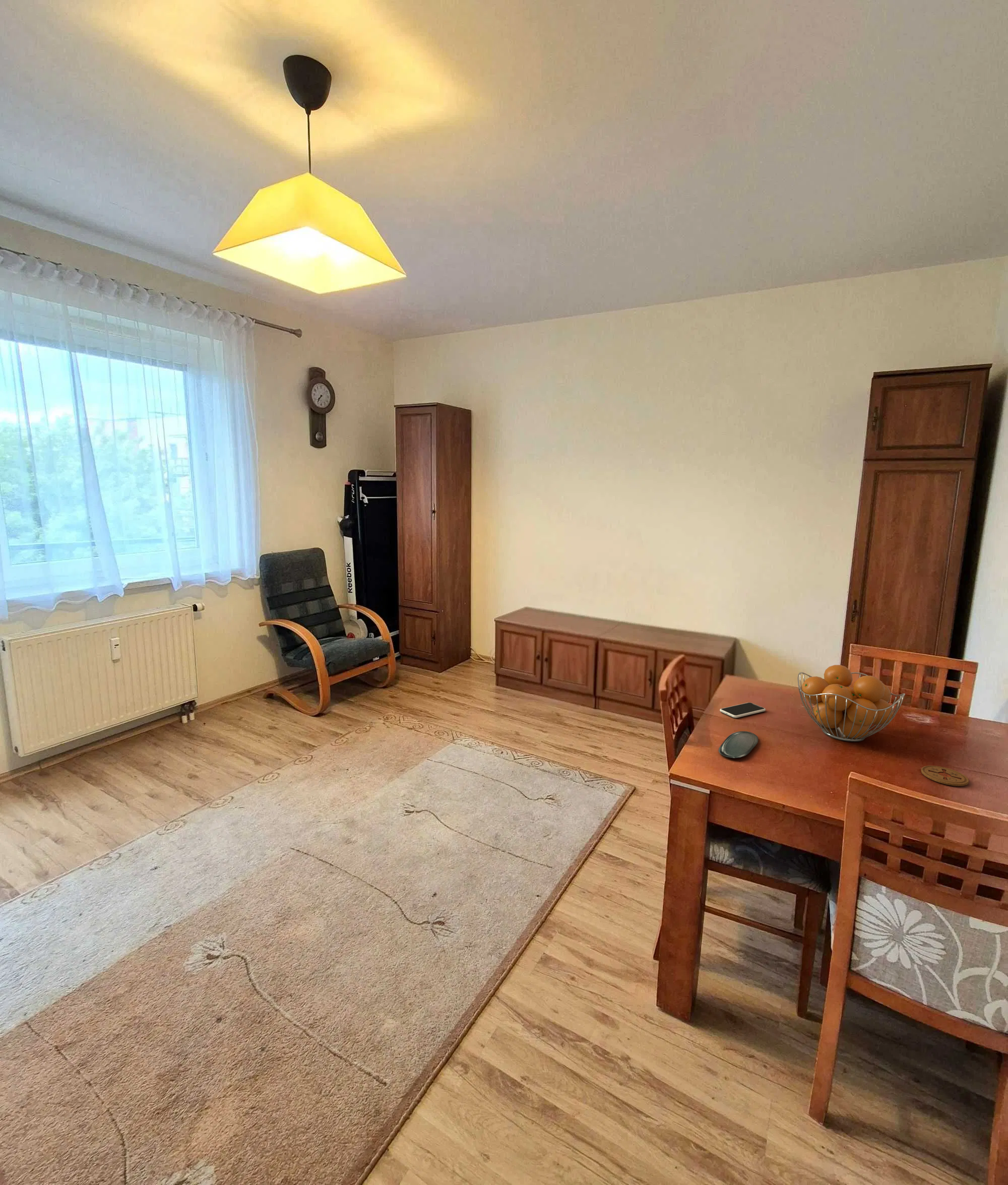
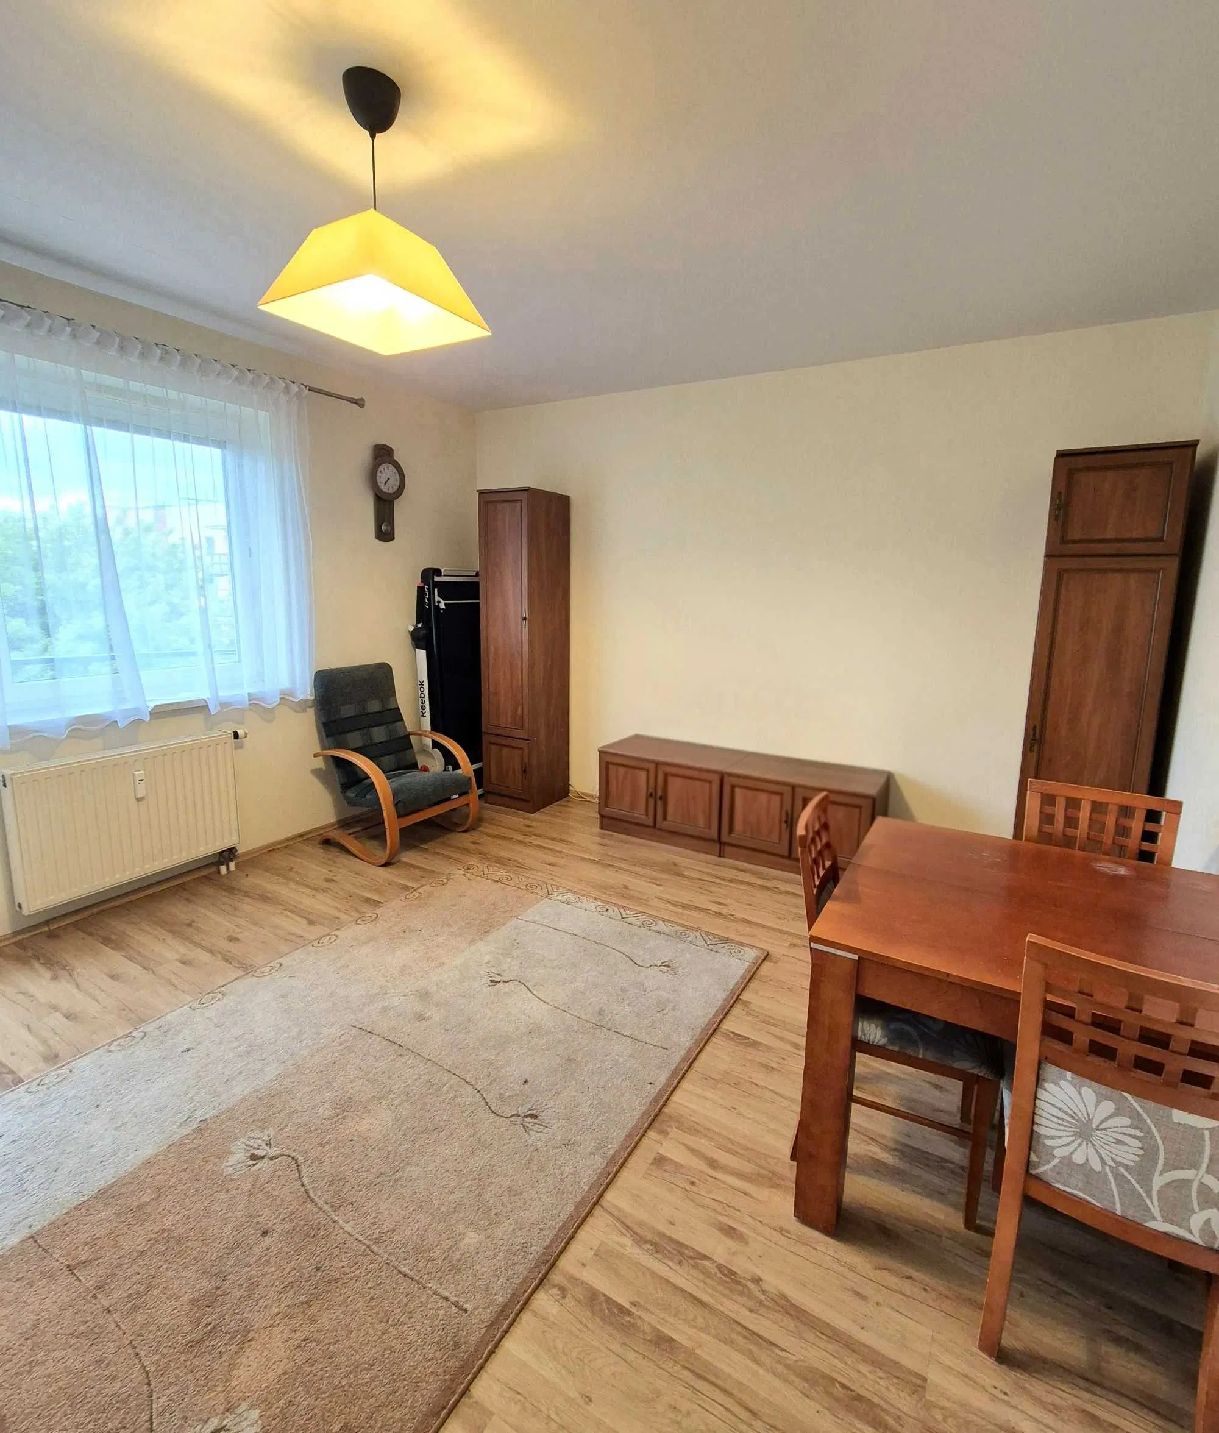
- coaster [921,765,969,787]
- oval tray [718,731,759,759]
- smartphone [719,702,766,718]
- fruit basket [797,664,906,742]
